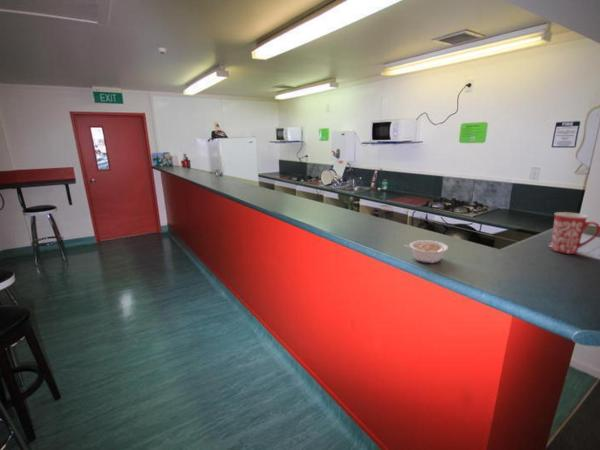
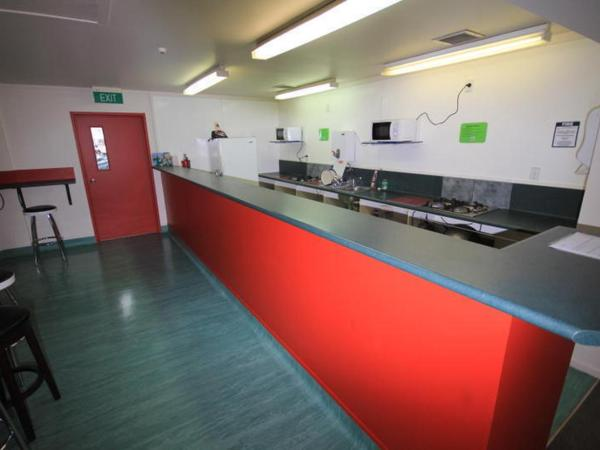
- mug [550,211,600,255]
- legume [404,239,449,264]
